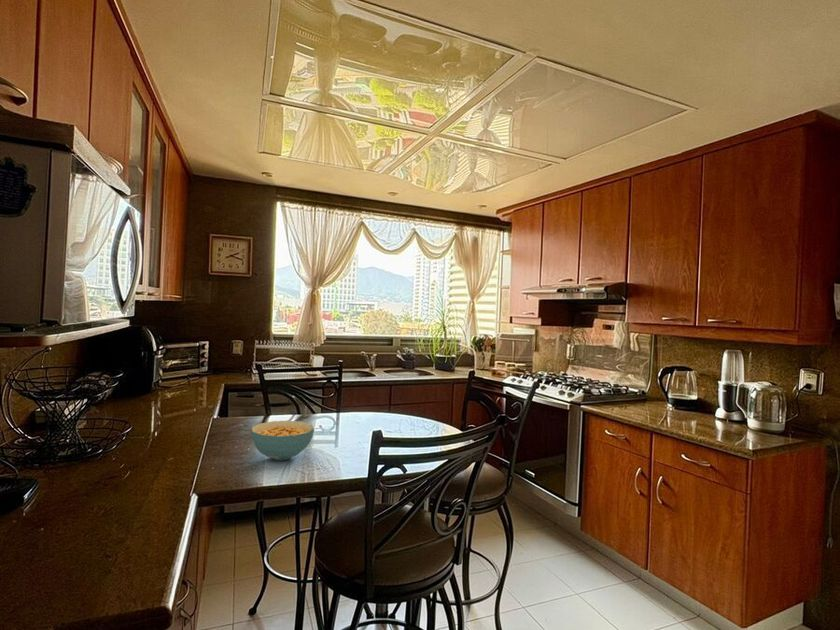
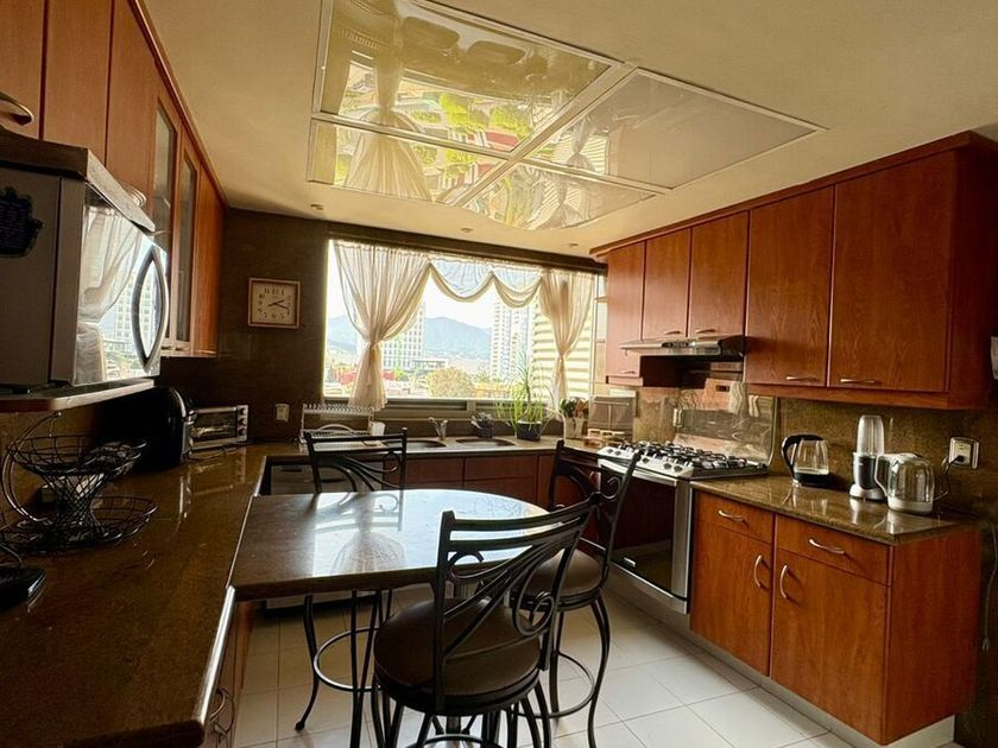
- cereal bowl [251,420,315,461]
